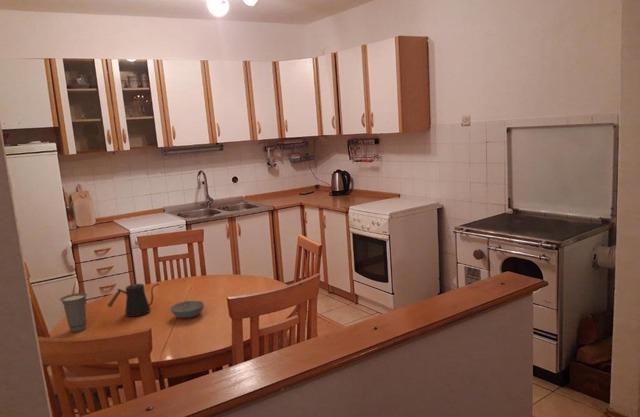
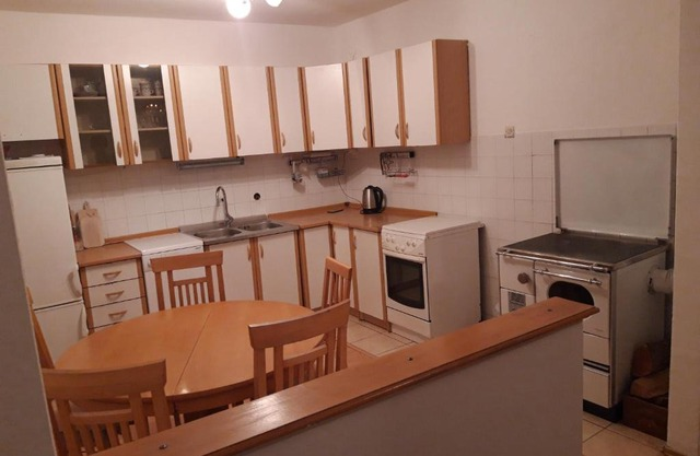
- kettle [106,282,161,318]
- cup [59,292,88,333]
- bowl [169,300,205,319]
